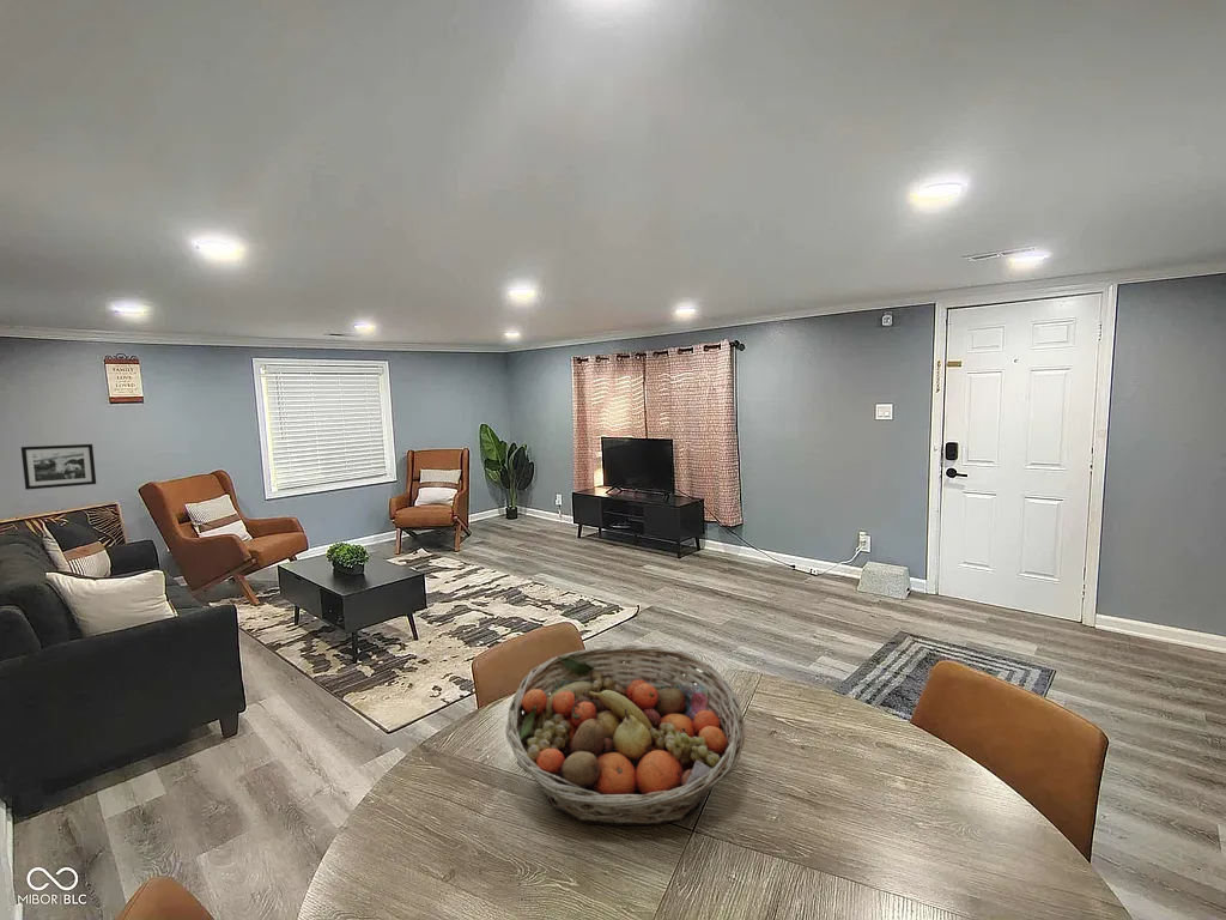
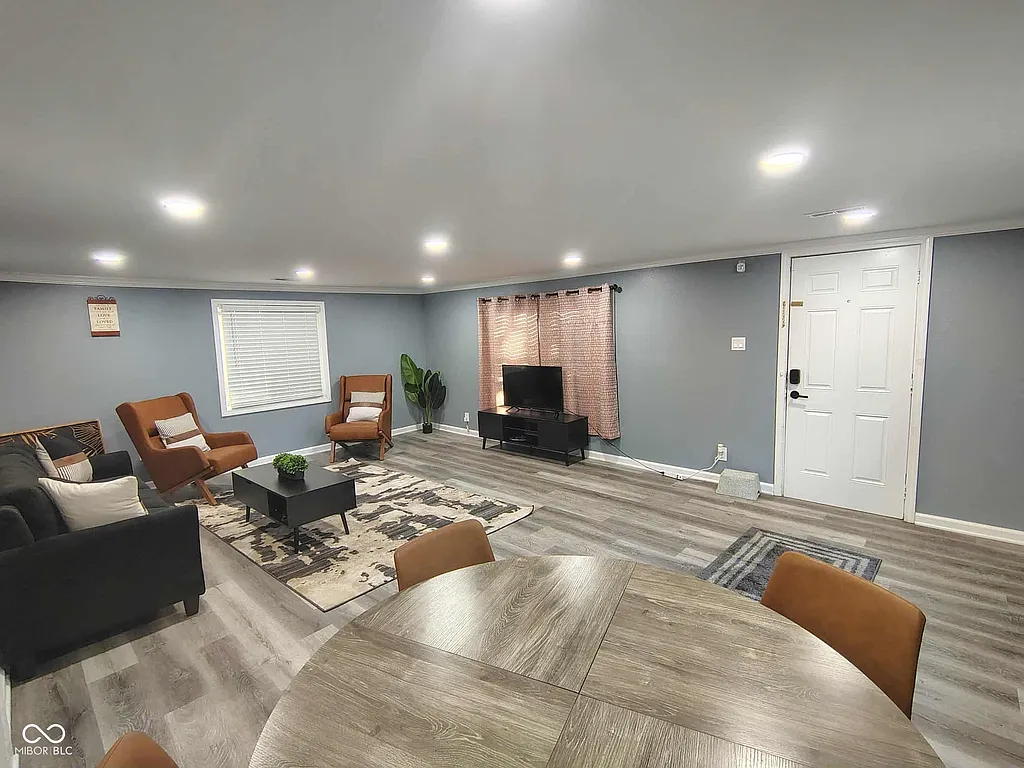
- picture frame [20,443,97,491]
- fruit basket [505,643,746,827]
